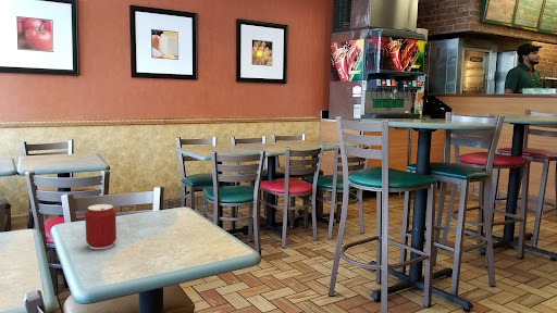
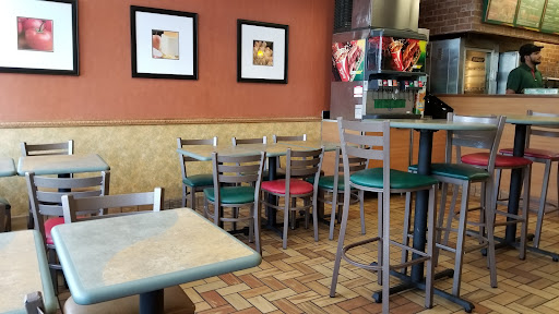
- can [84,203,117,250]
